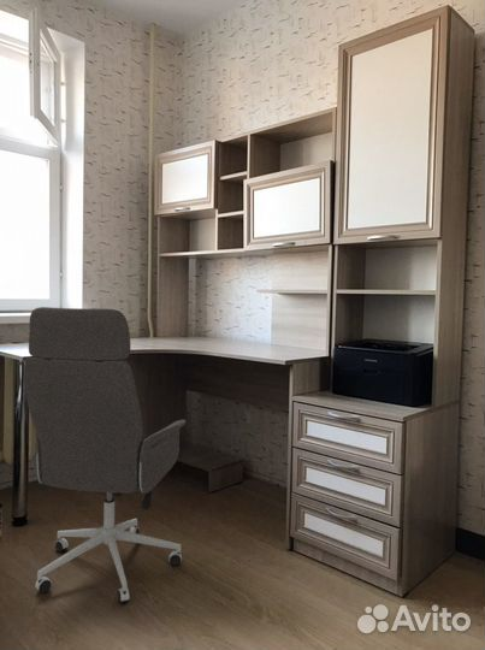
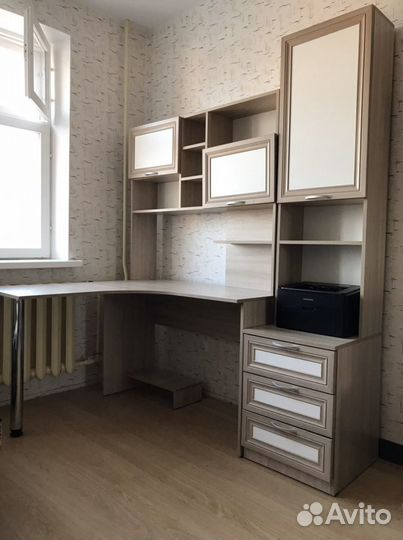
- office chair [24,306,187,604]
